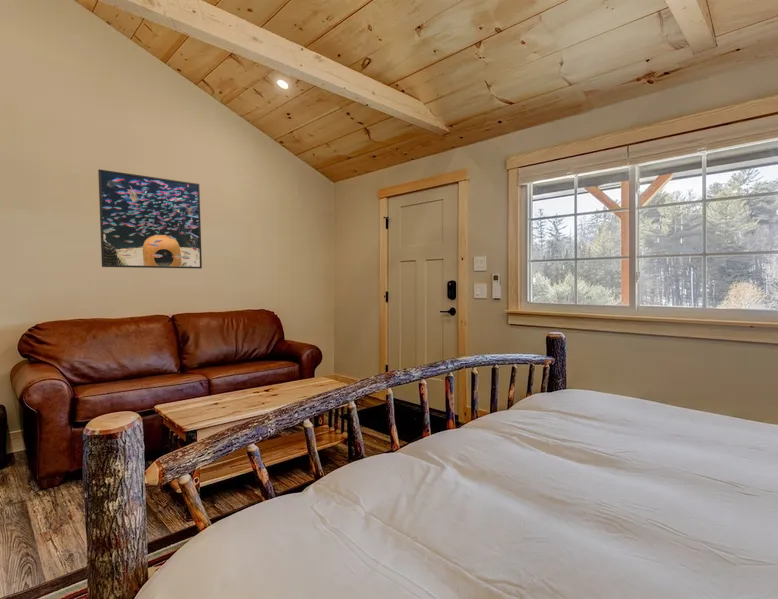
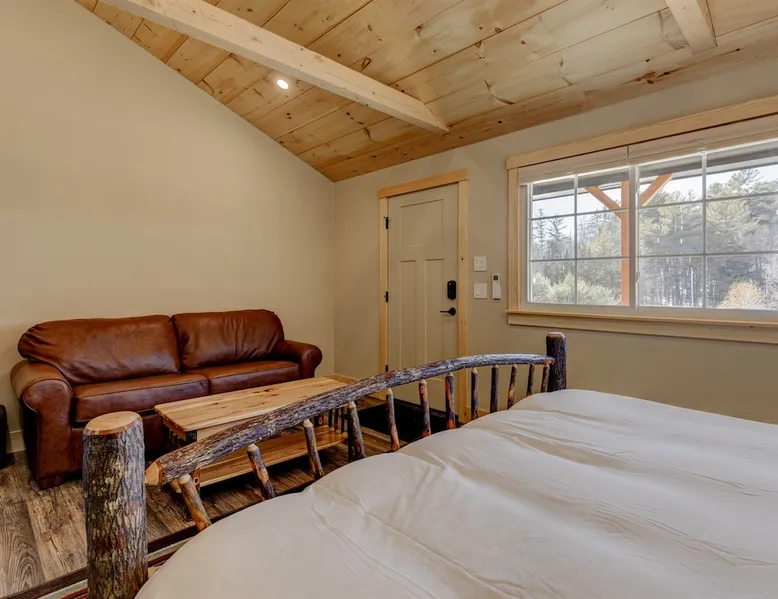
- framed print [97,168,203,270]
